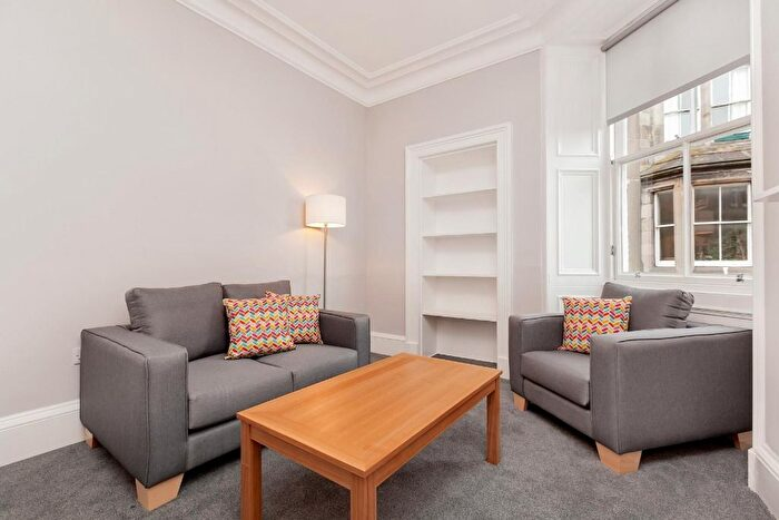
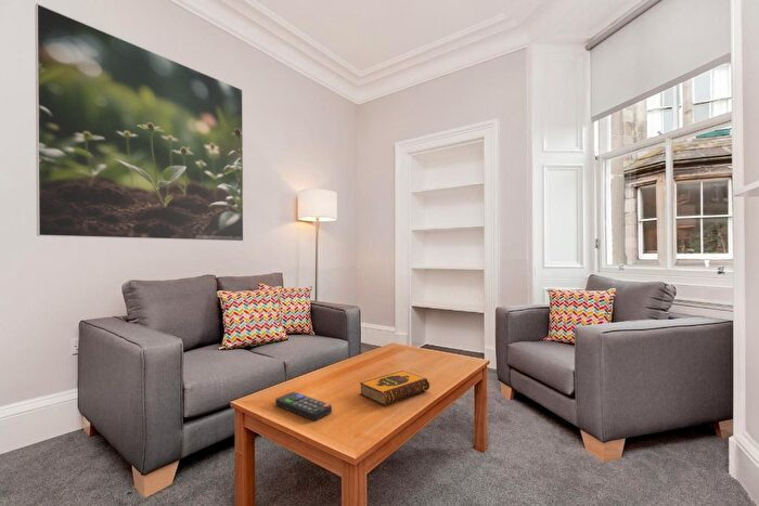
+ remote control [274,391,333,421]
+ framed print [34,2,245,243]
+ hardback book [359,369,430,406]
